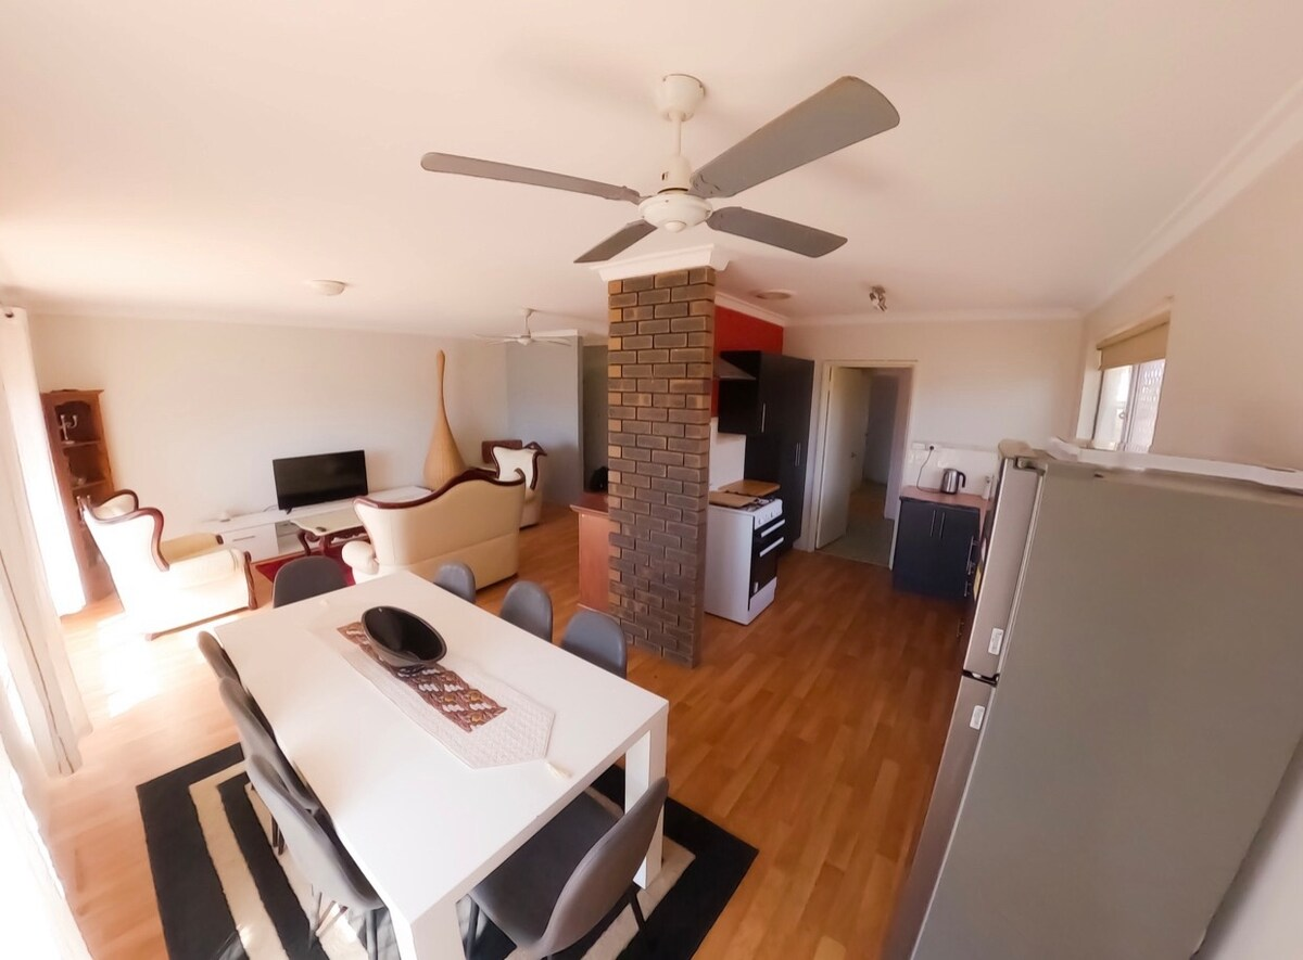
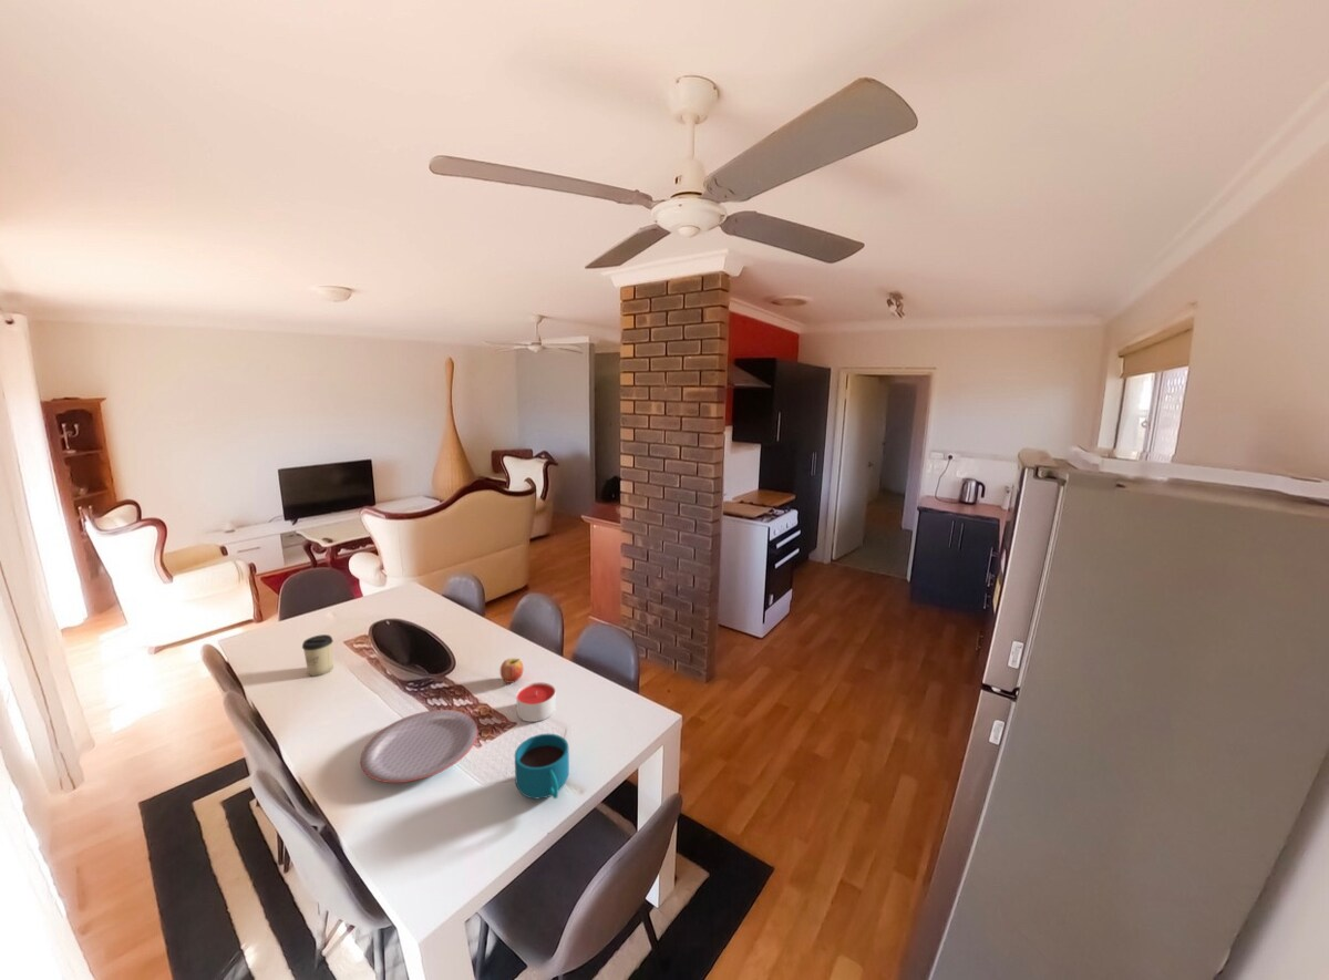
+ candle [515,681,557,723]
+ cup [514,733,570,800]
+ cup [301,633,334,677]
+ plate [359,709,480,784]
+ fruit [499,657,525,684]
